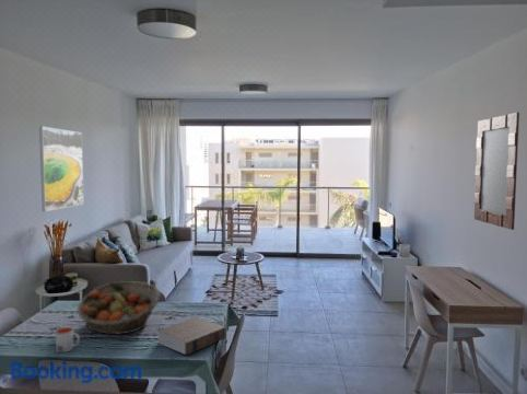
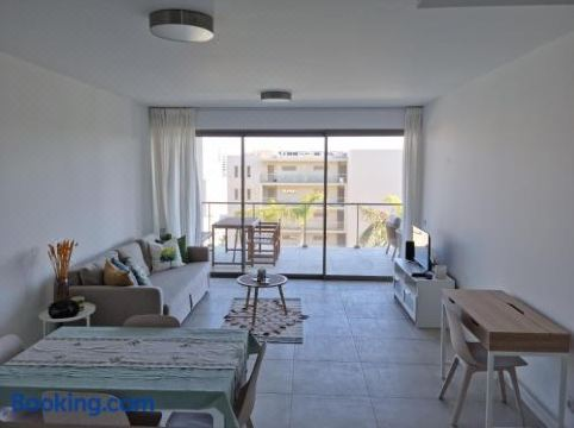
- fruit basket [75,281,161,335]
- mug [55,326,81,354]
- home mirror [473,112,520,231]
- book [156,316,226,356]
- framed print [38,126,85,212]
